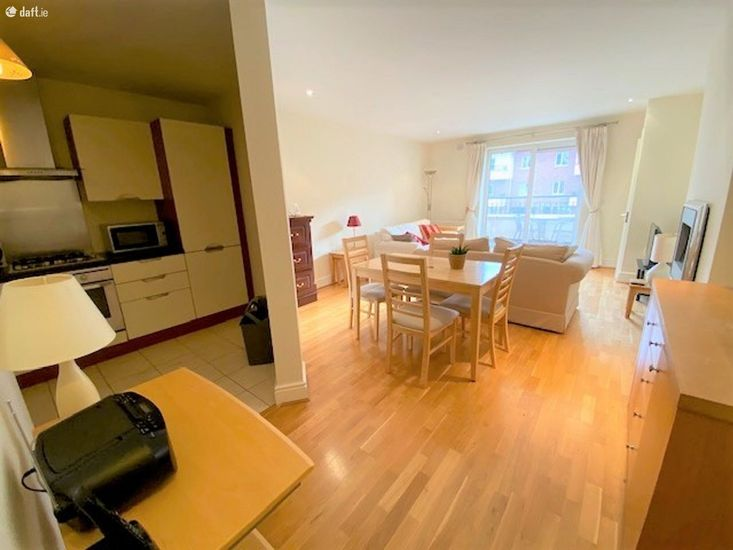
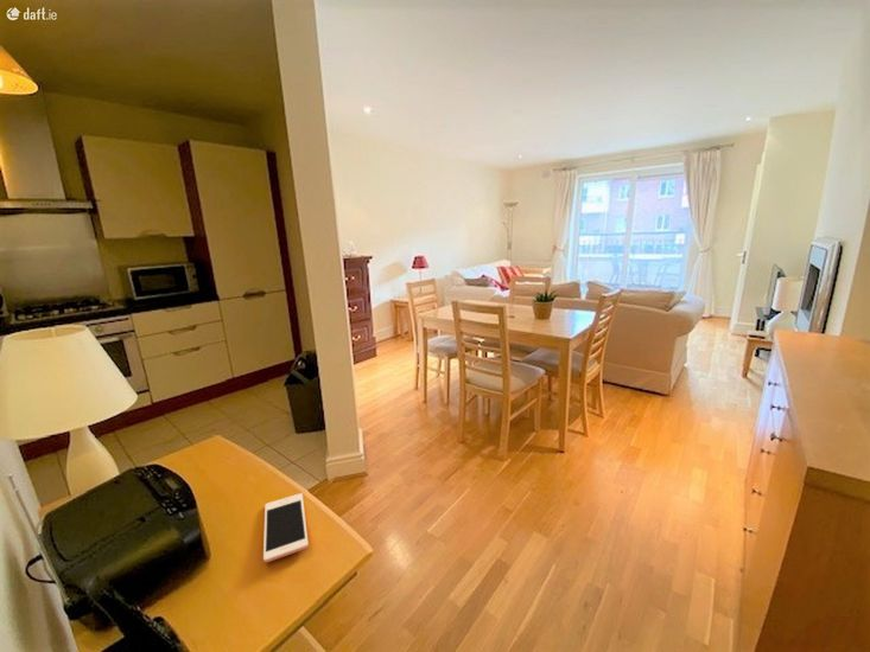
+ cell phone [262,492,310,564]
